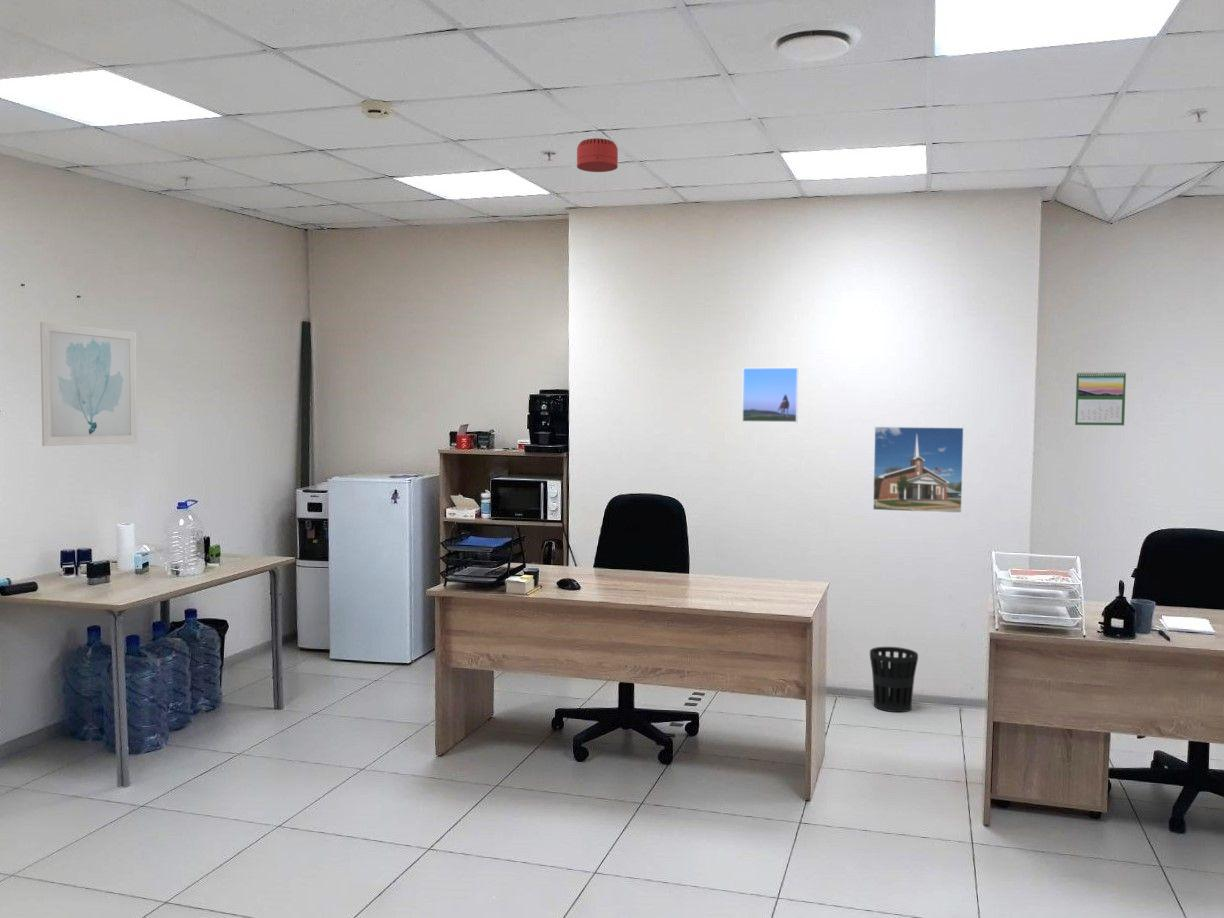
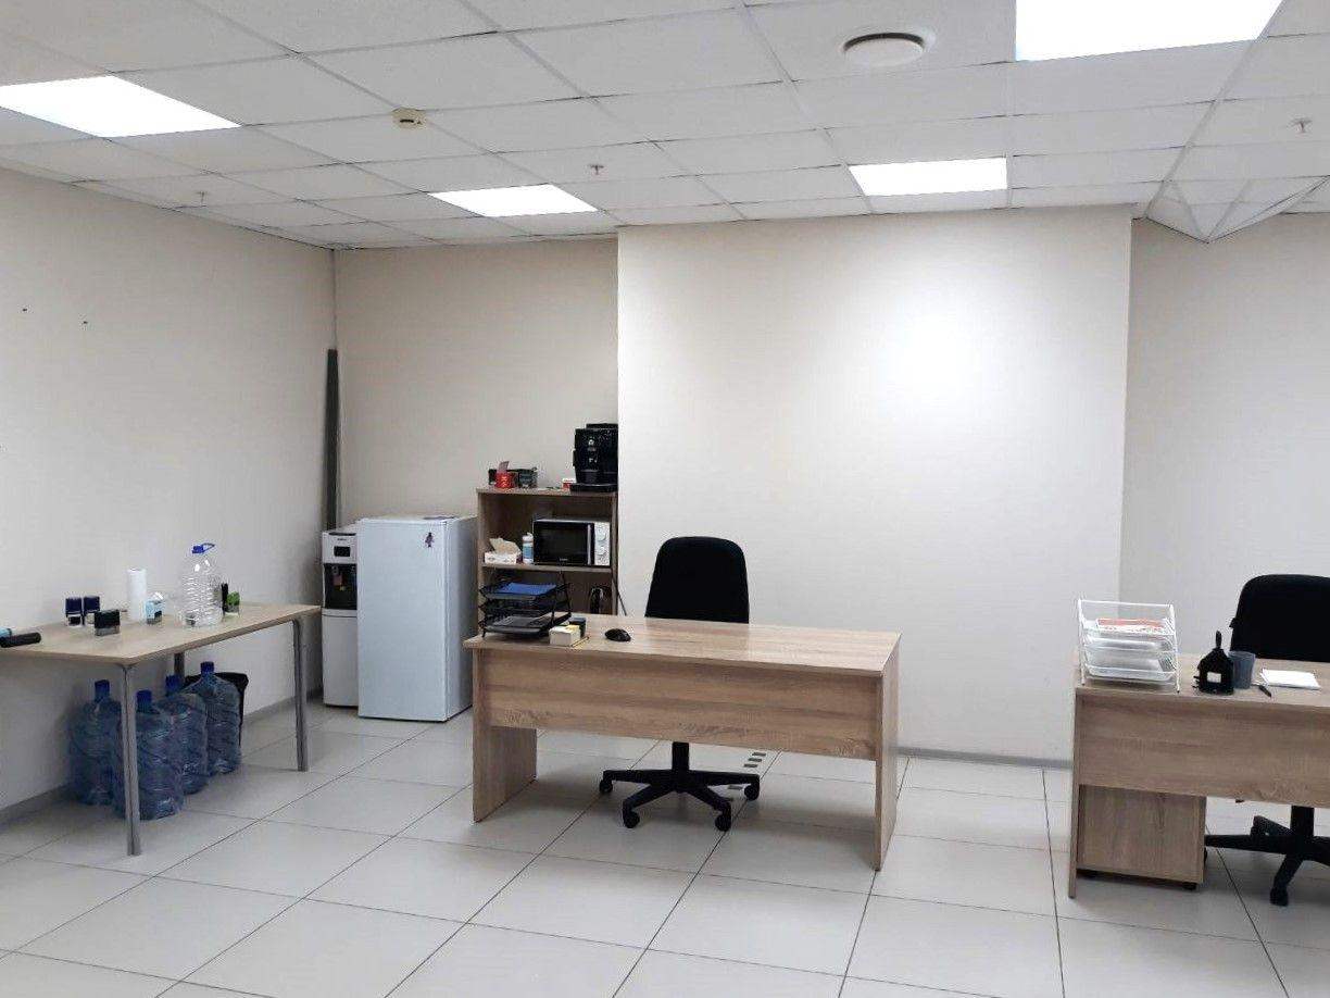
- wall art [39,321,139,447]
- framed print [741,367,799,423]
- wastebasket [869,646,919,713]
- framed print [872,425,965,514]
- smoke detector [576,137,619,173]
- calendar [1074,370,1127,426]
